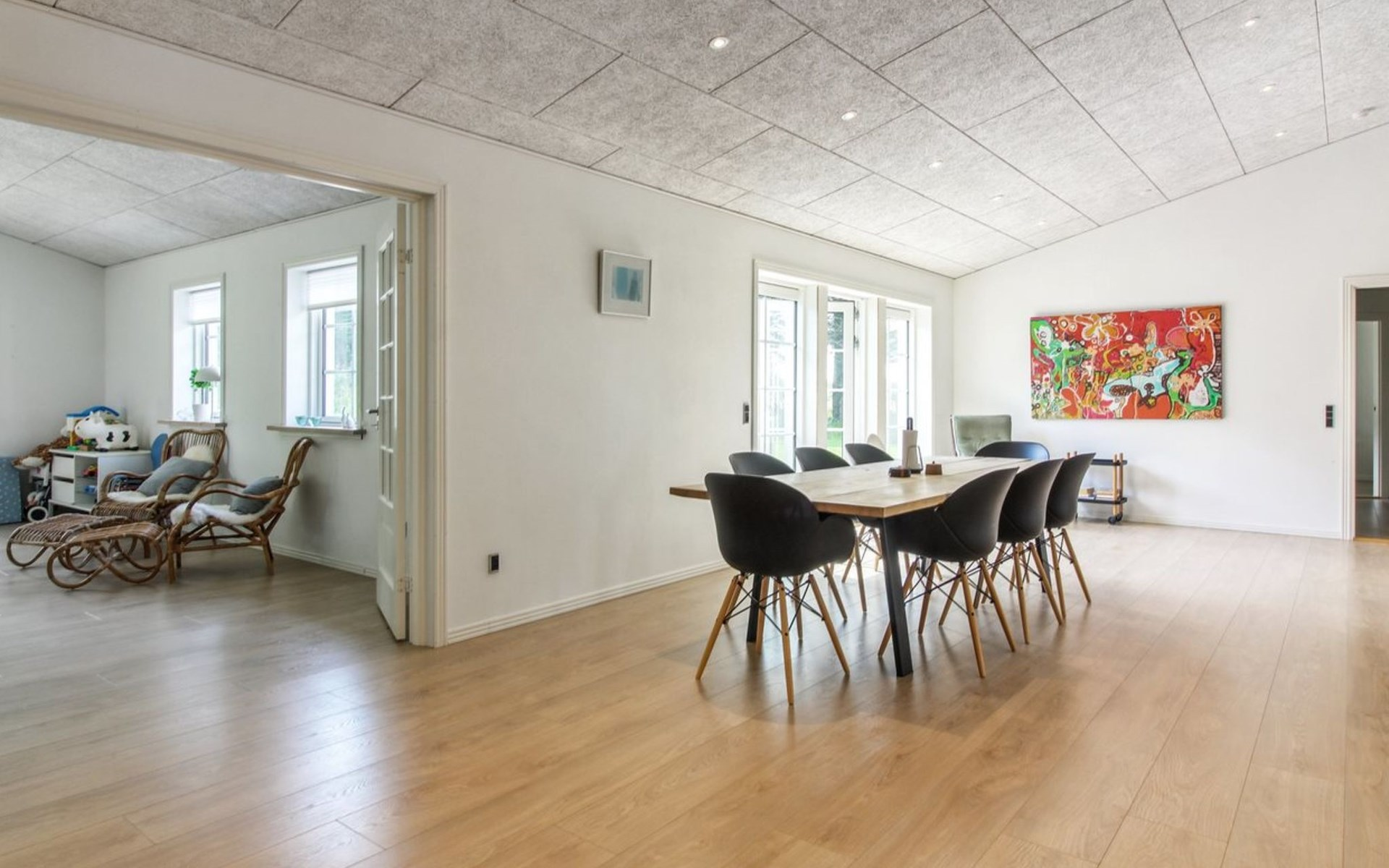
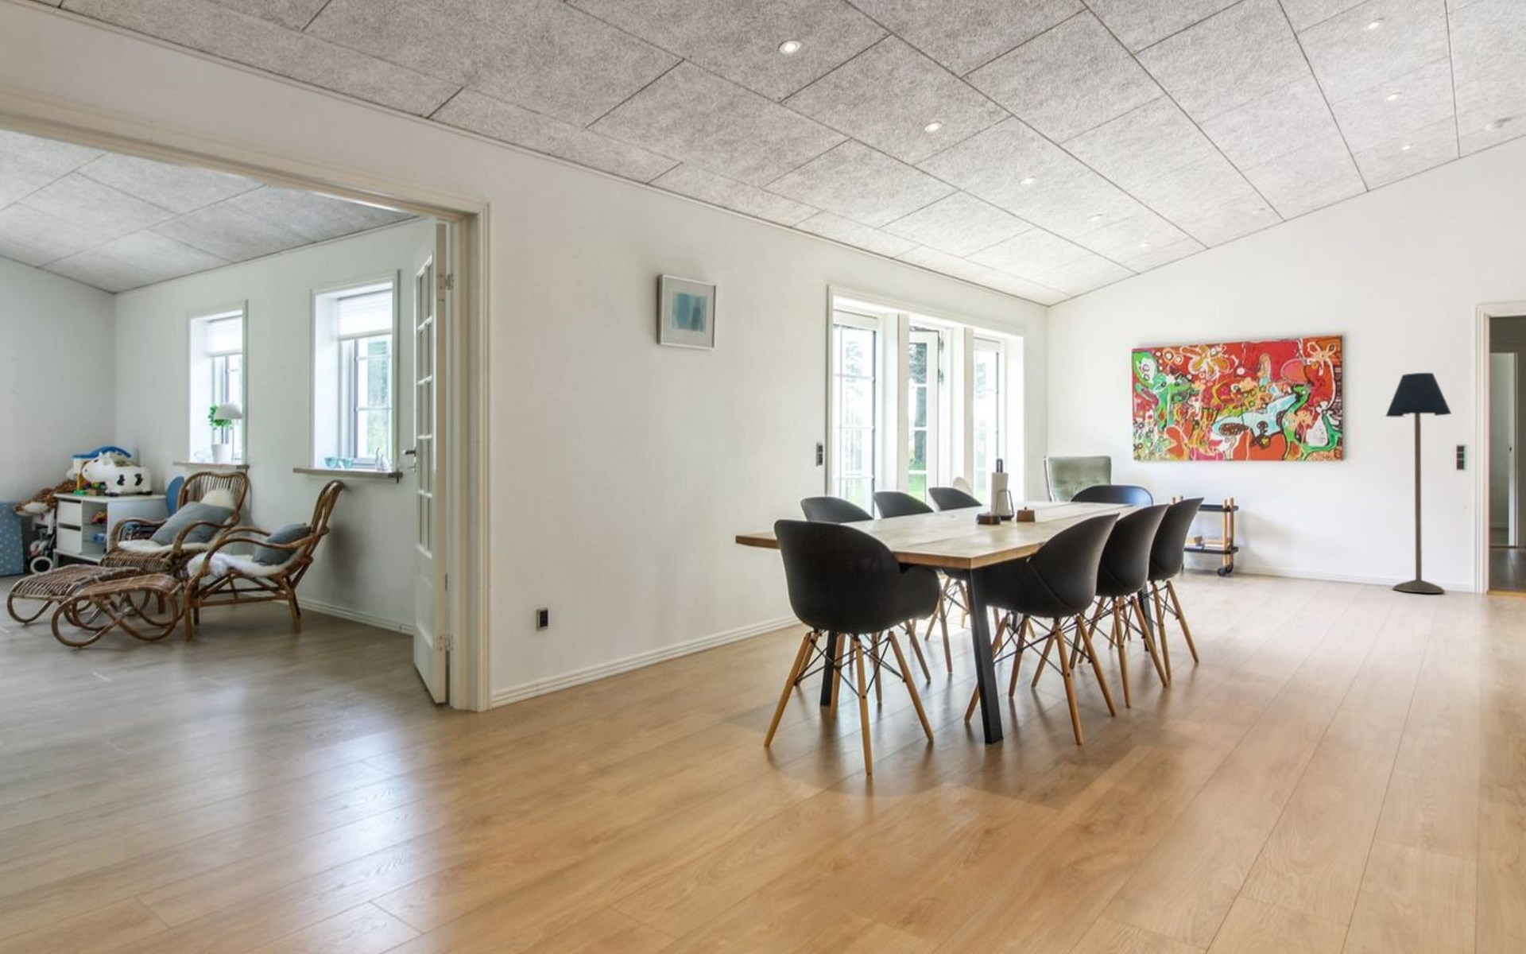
+ floor lamp [1384,373,1452,594]
